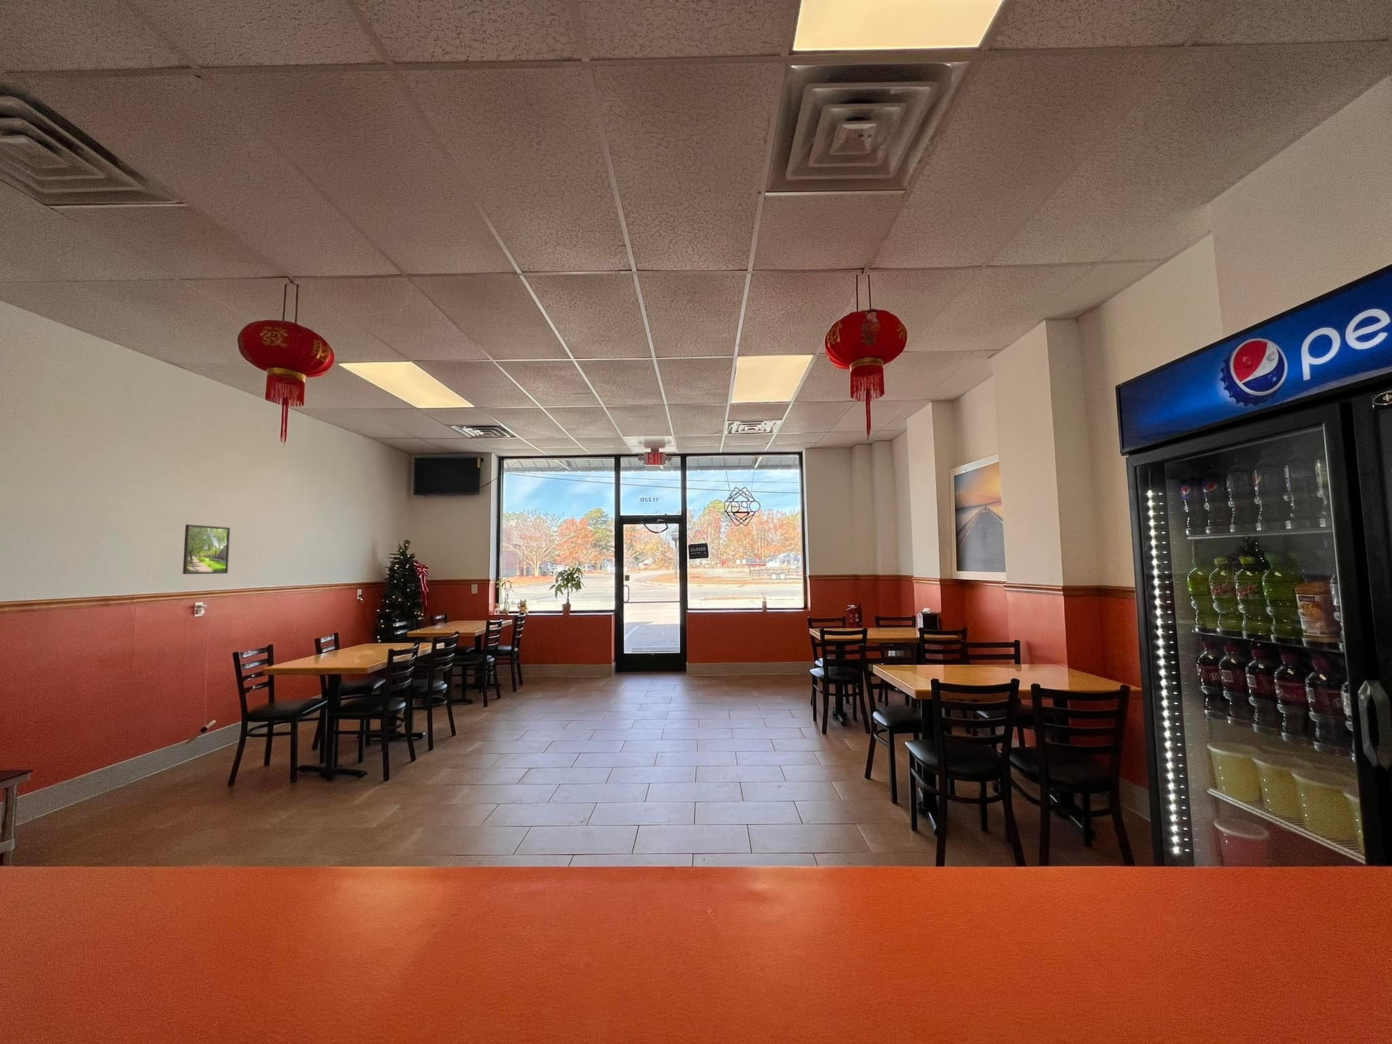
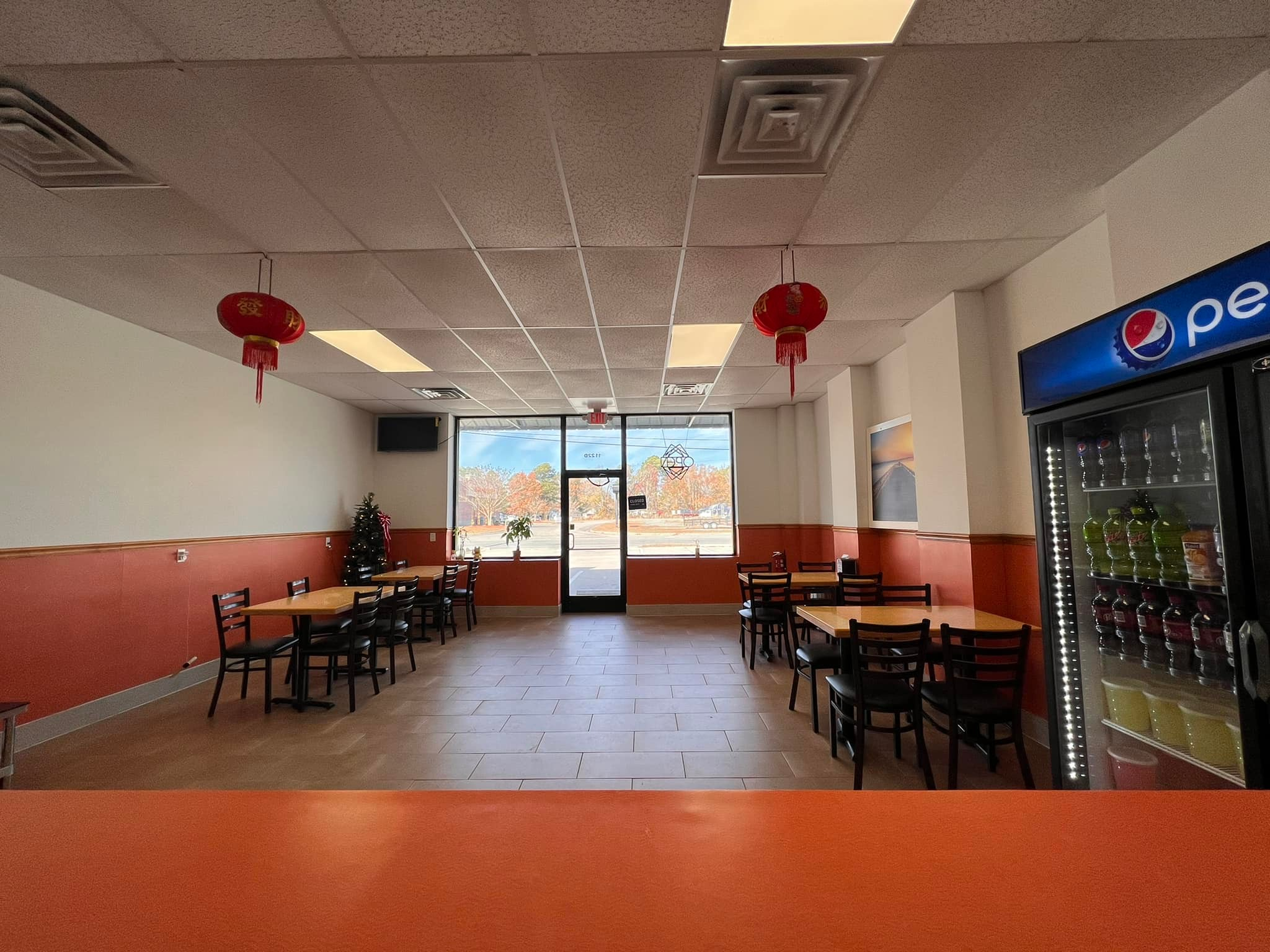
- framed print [182,524,230,575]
